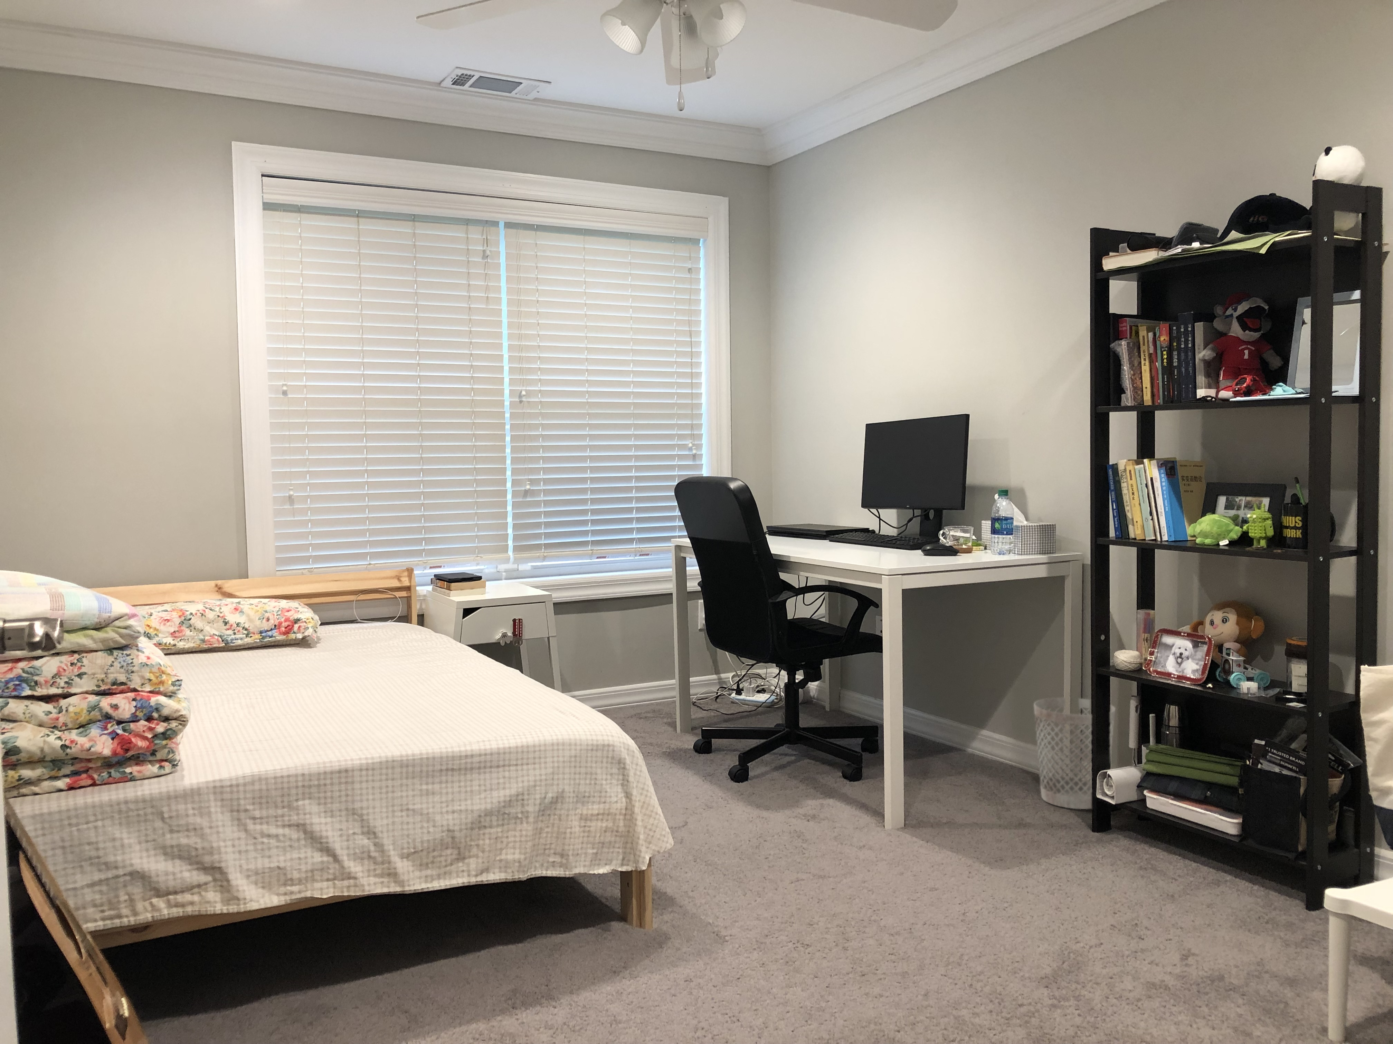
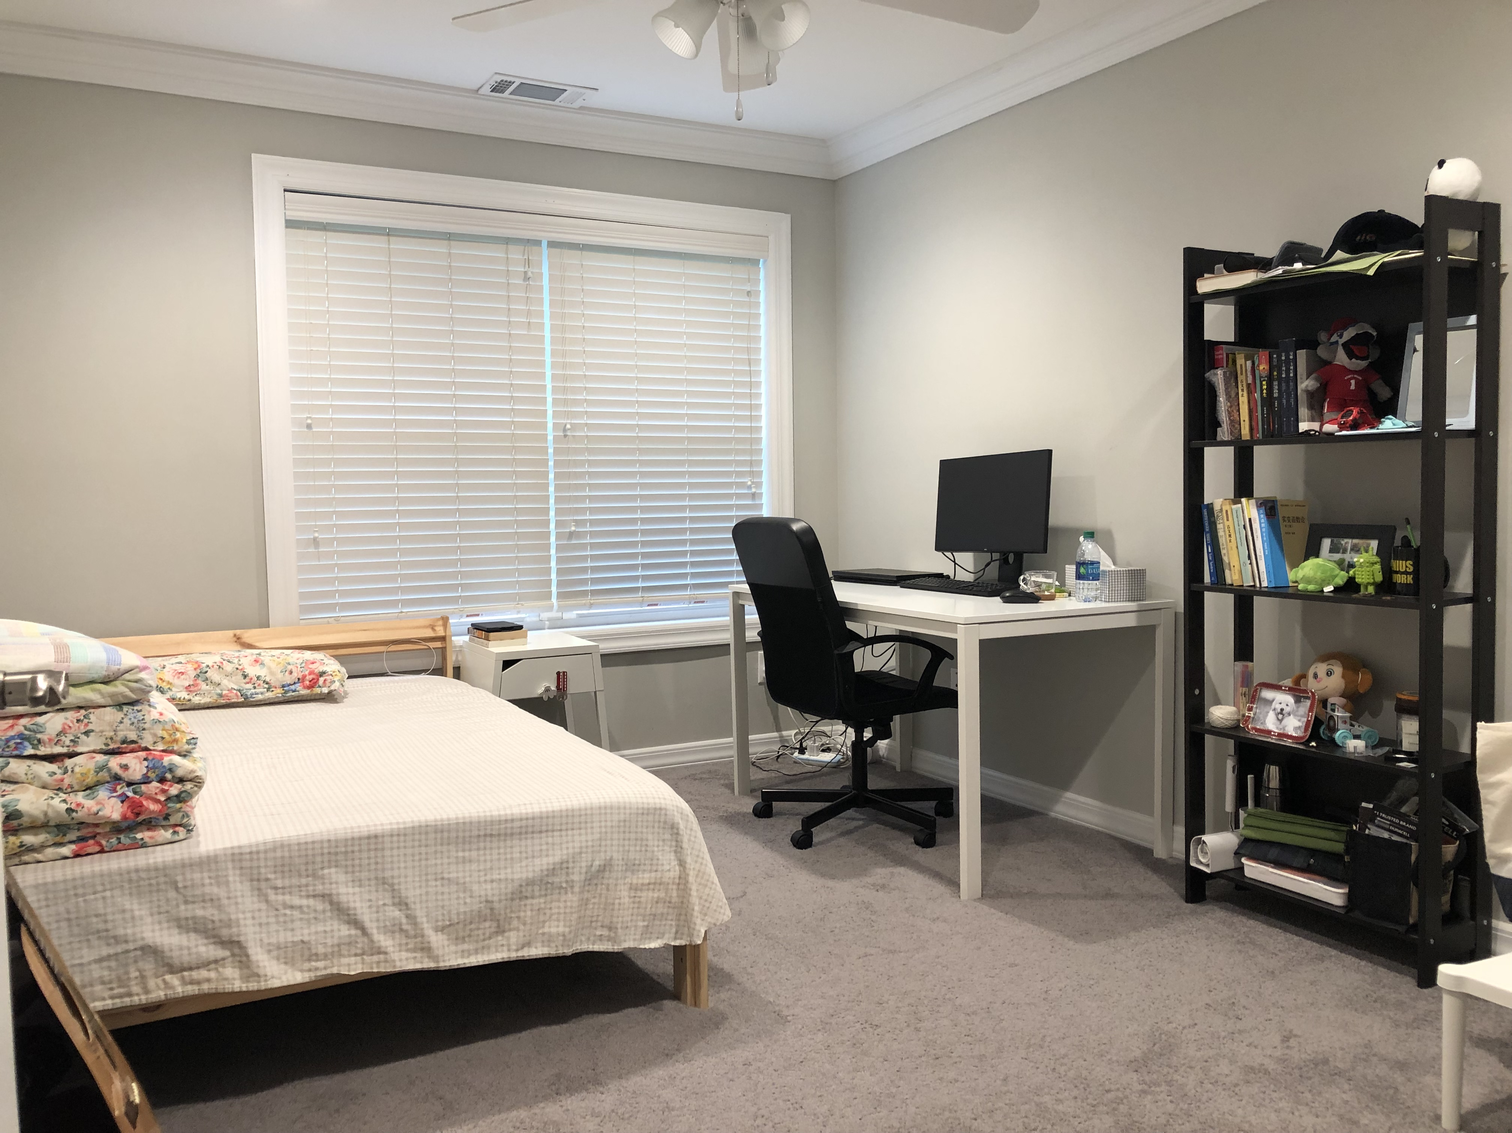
- wastebasket [1033,697,1115,809]
